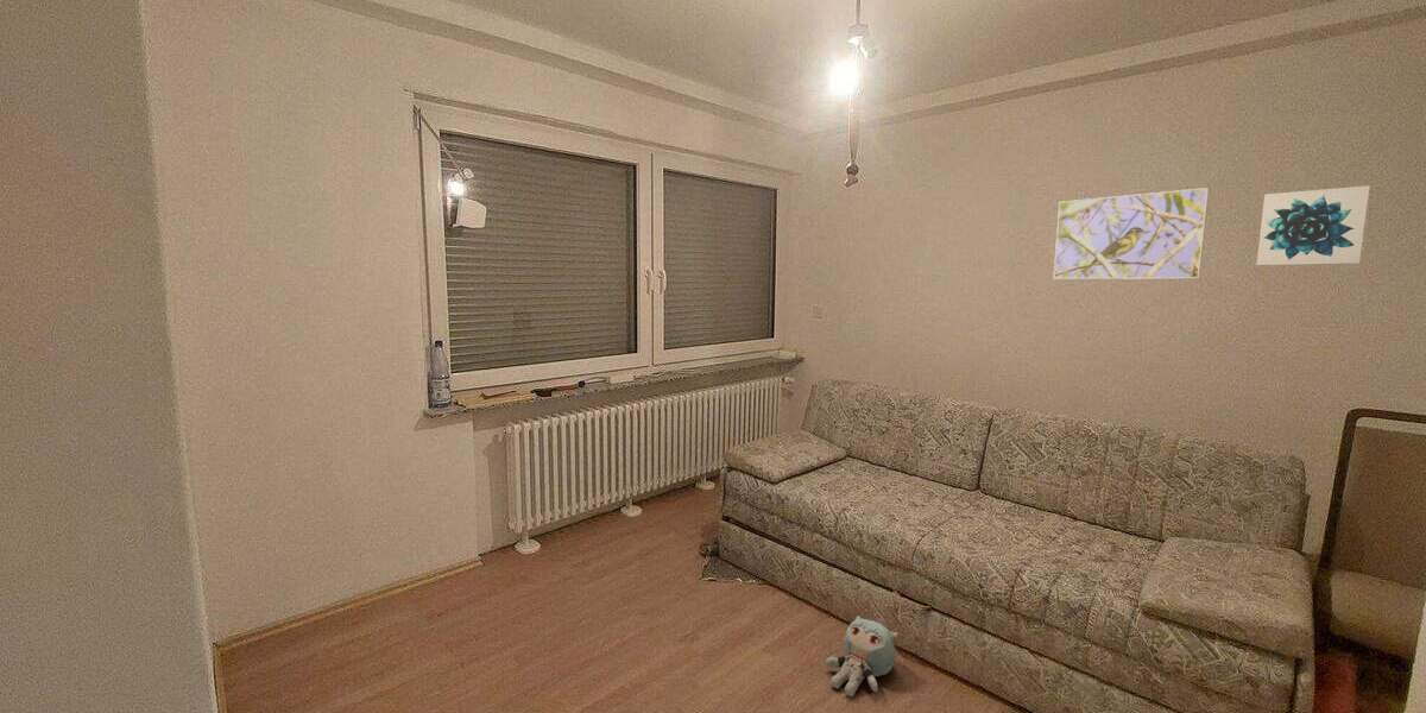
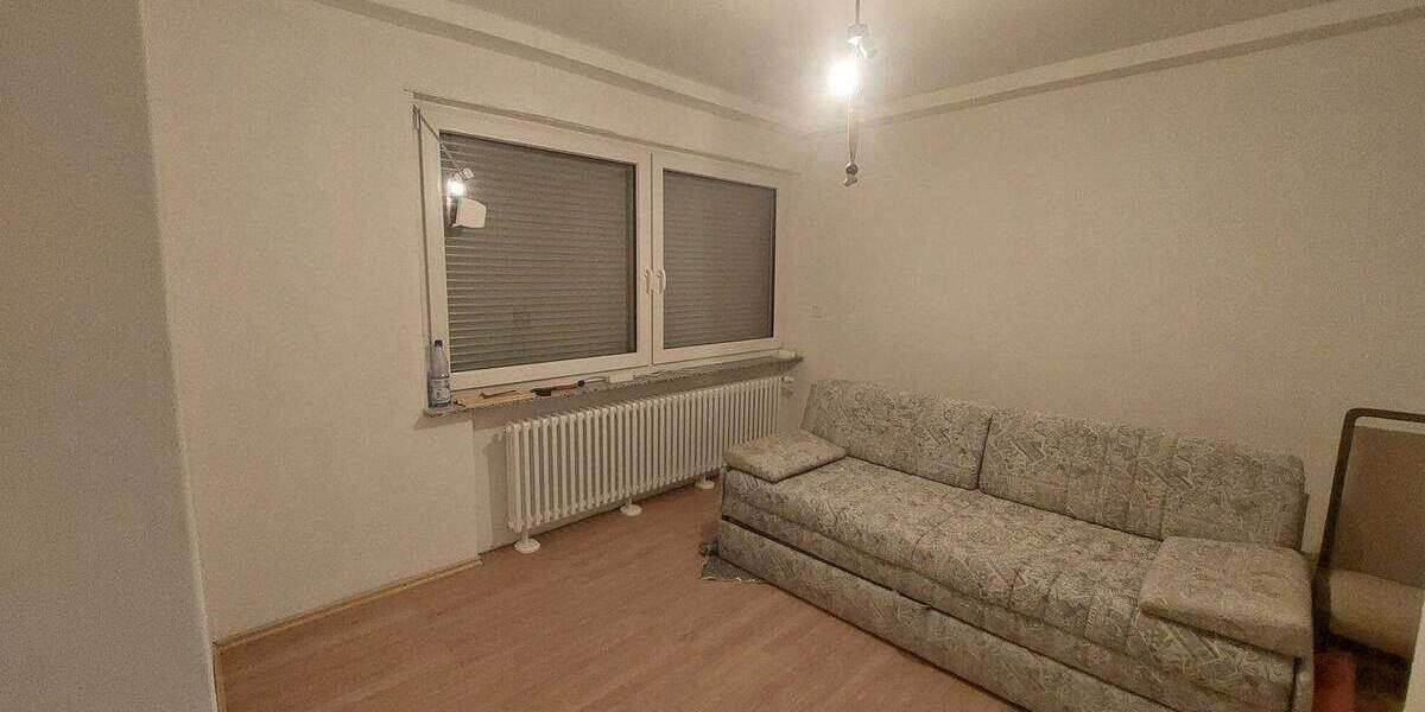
- plush toy [825,614,898,698]
- wall art [1256,184,1371,266]
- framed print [1052,187,1210,280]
